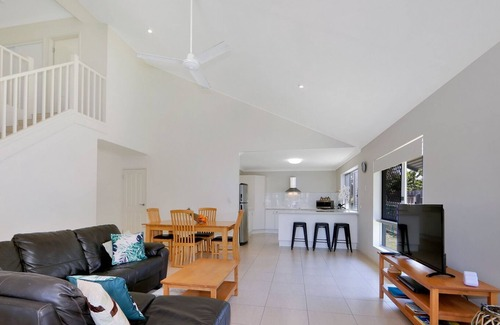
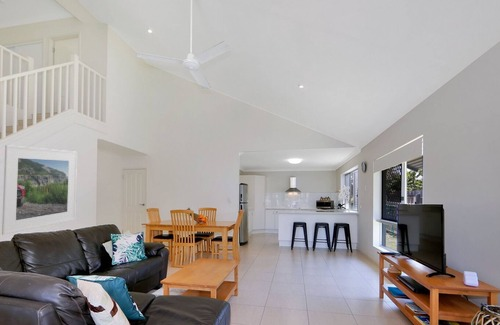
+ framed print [1,144,78,236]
